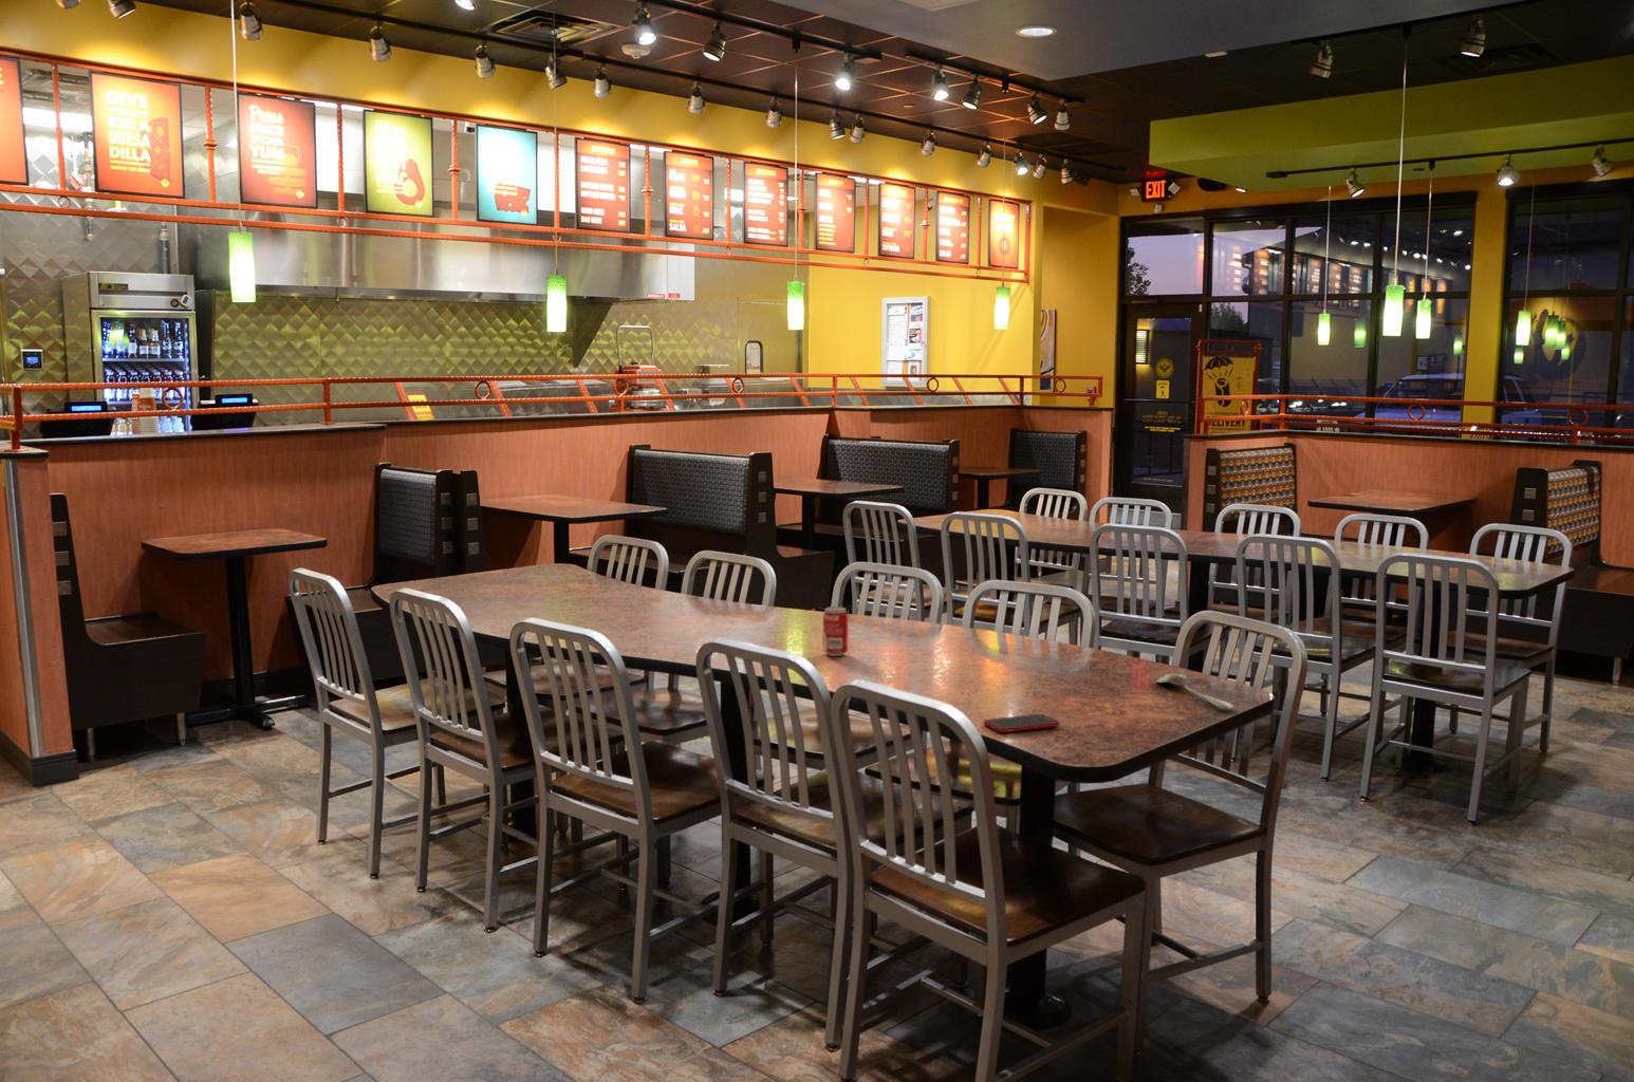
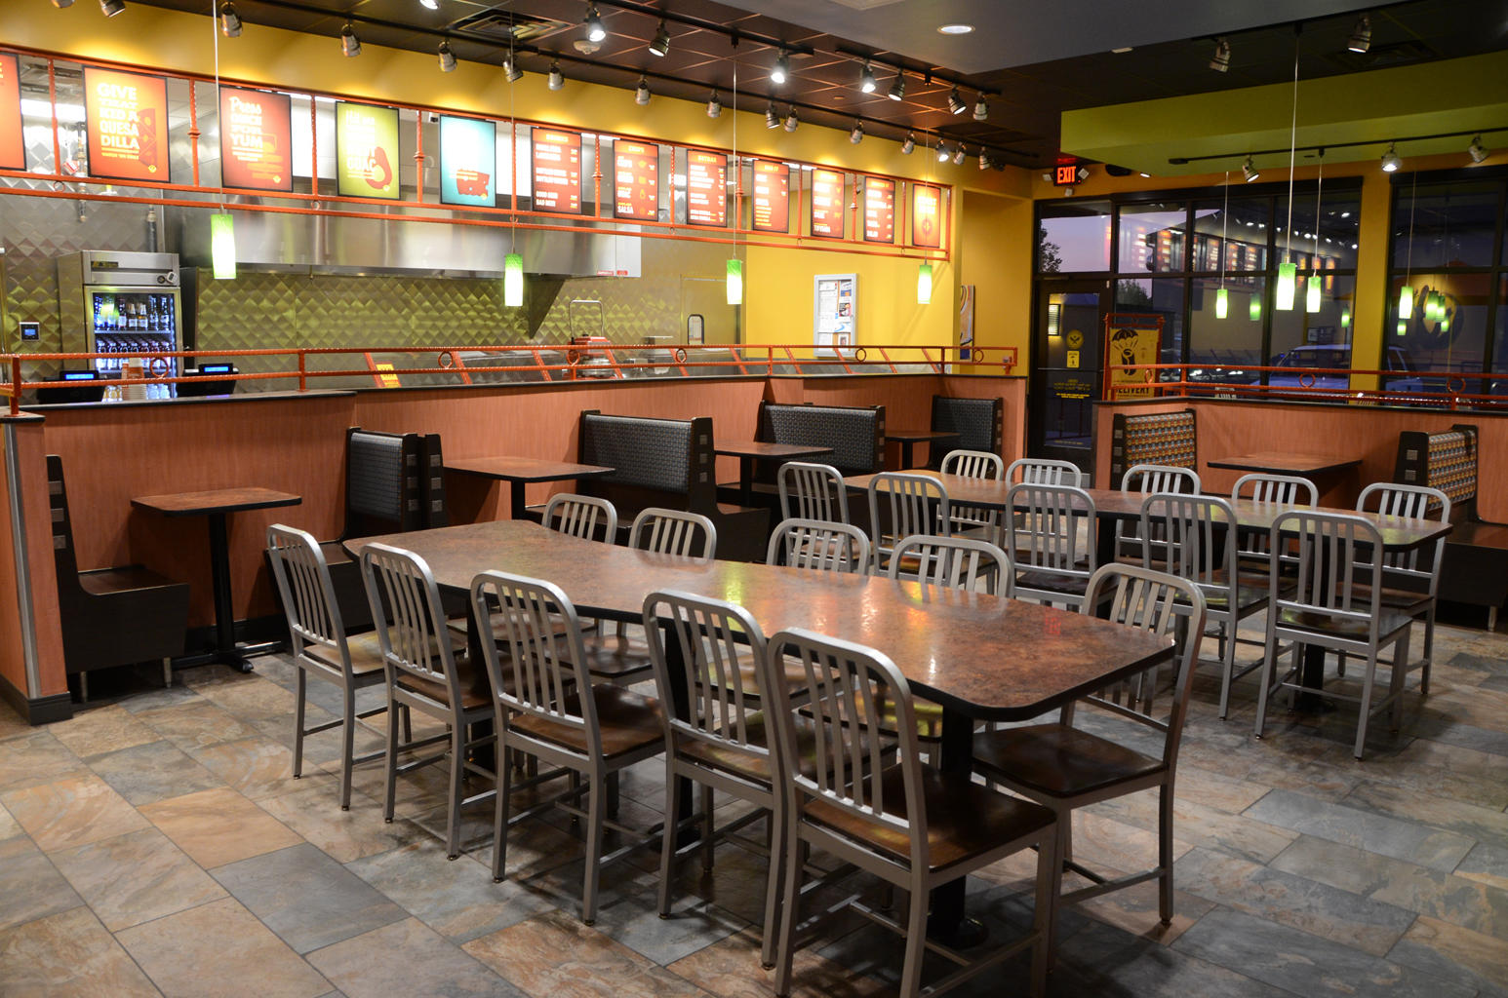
- spoon [1156,671,1234,711]
- beverage can [822,605,849,657]
- cell phone [983,714,1062,733]
